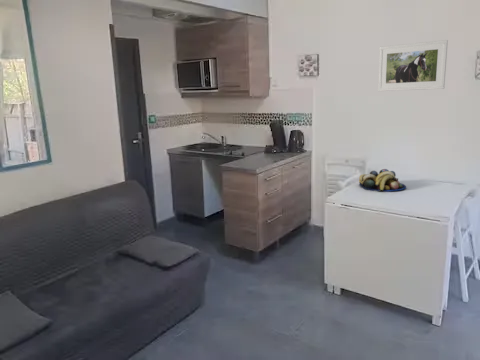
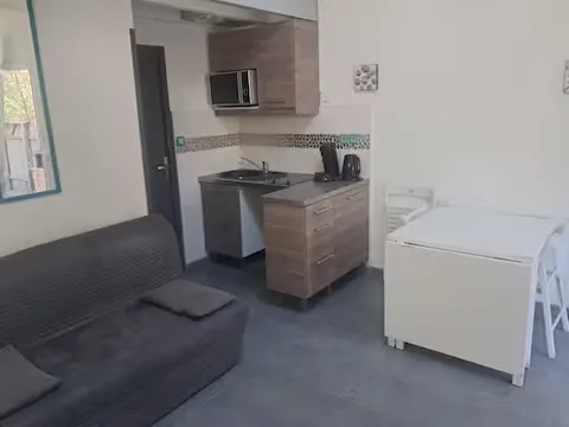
- fruit bowl [358,168,407,193]
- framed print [377,39,449,92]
